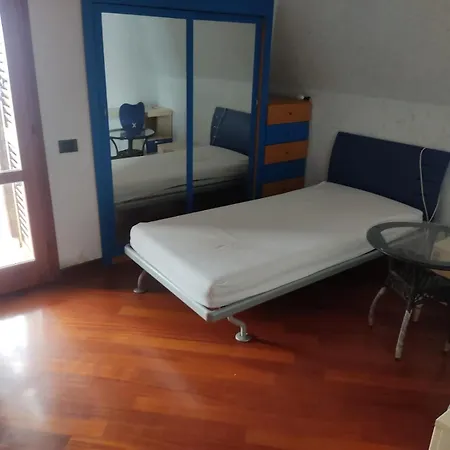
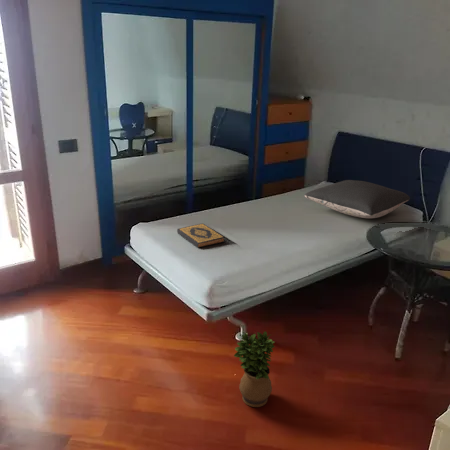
+ potted plant [233,330,276,408]
+ pillow [304,179,411,219]
+ hardback book [176,223,226,249]
